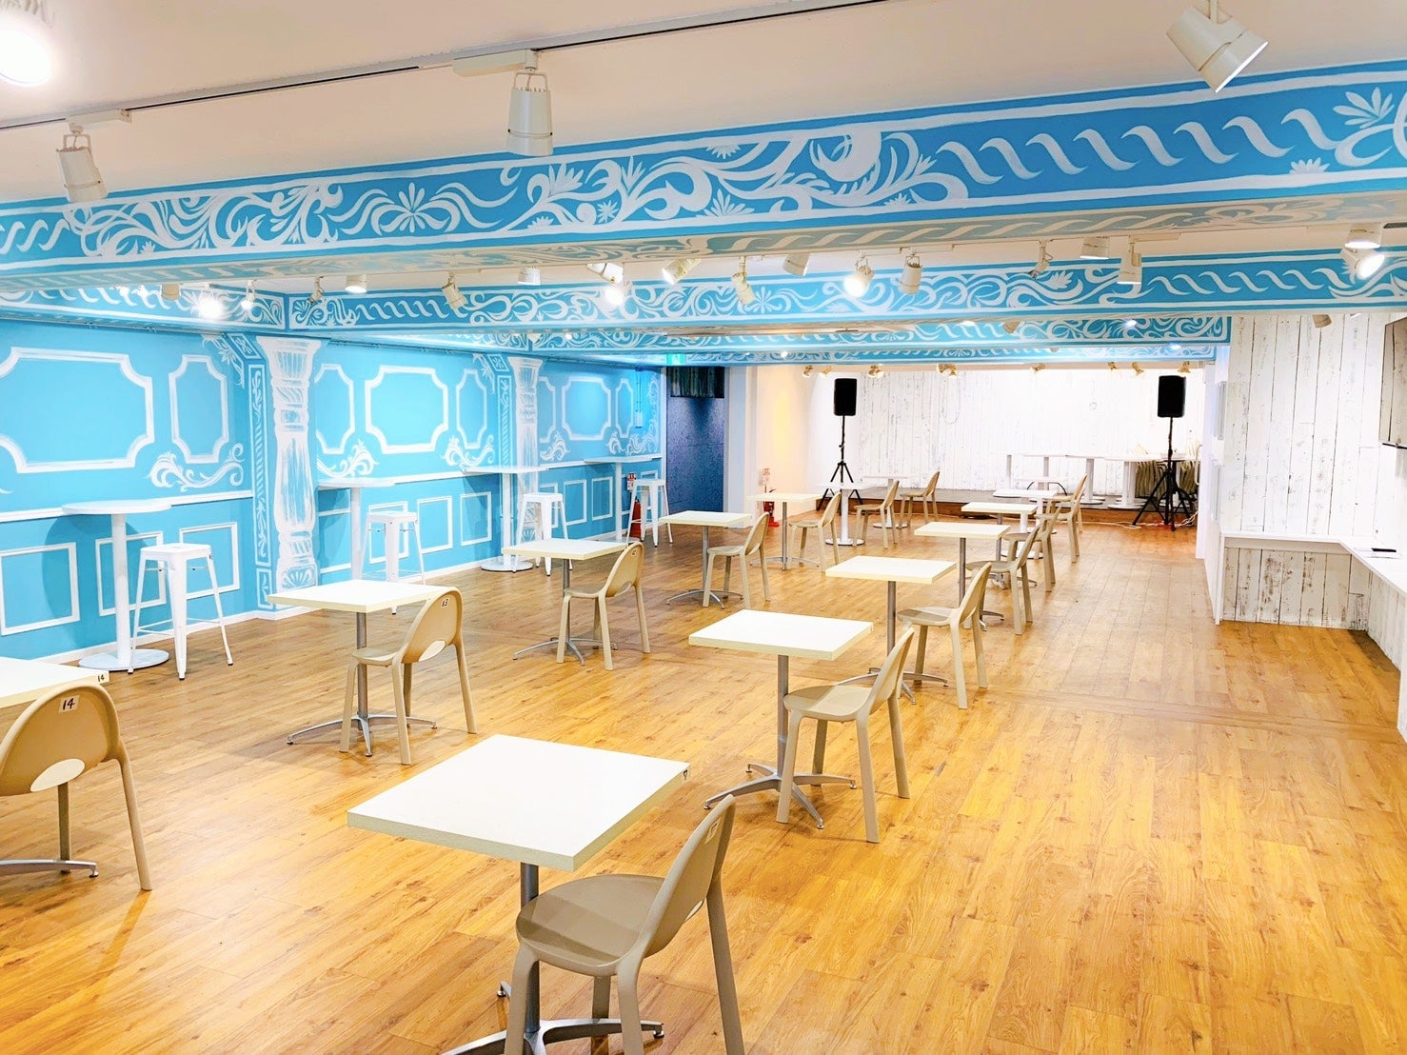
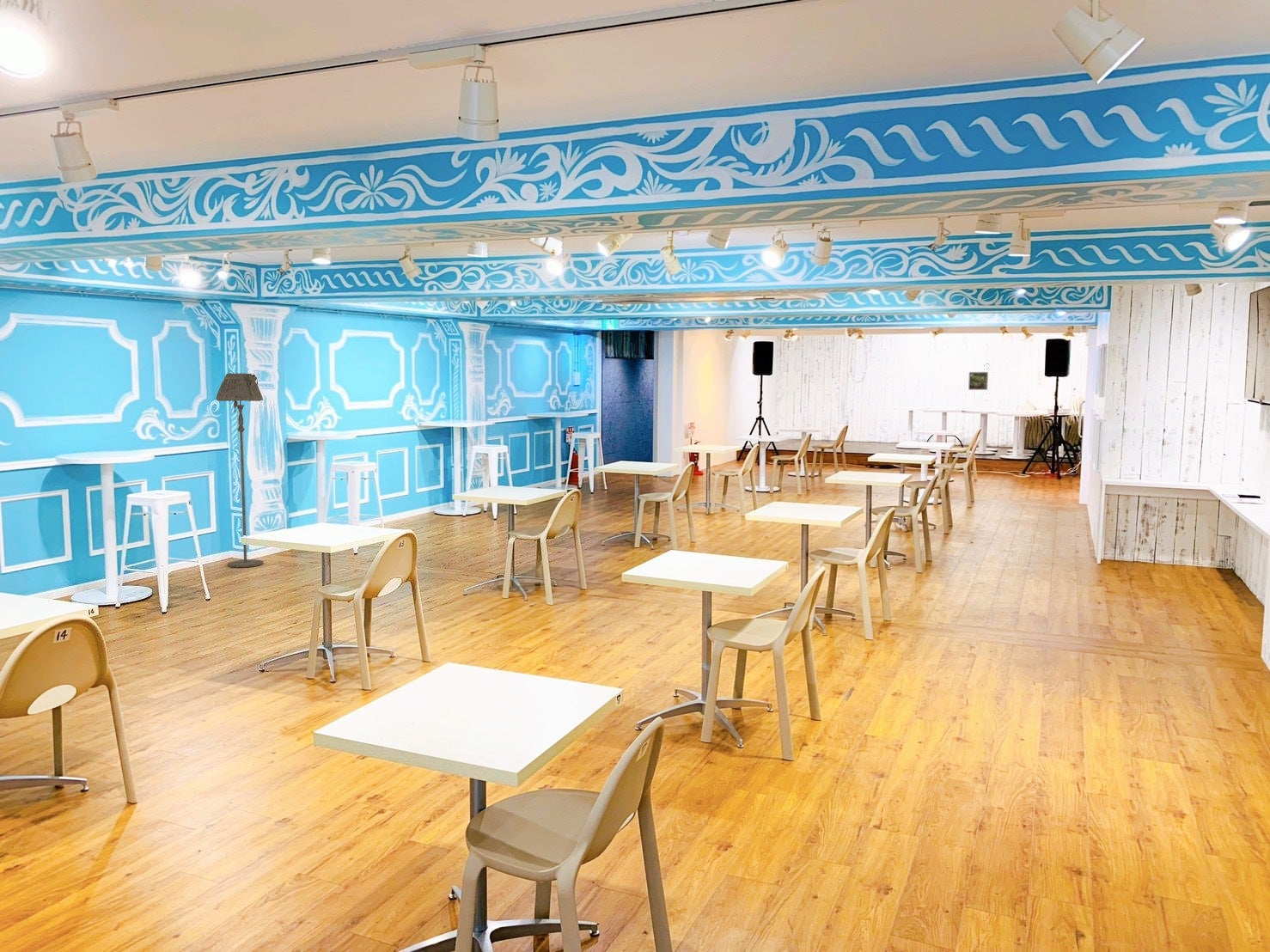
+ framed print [968,371,989,391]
+ floor lamp [216,372,264,568]
